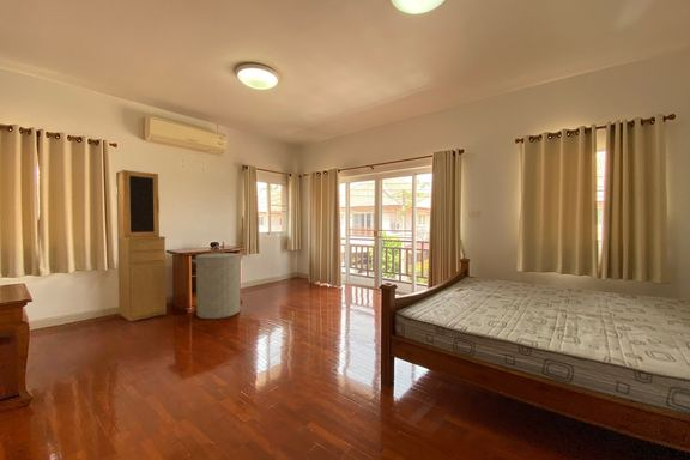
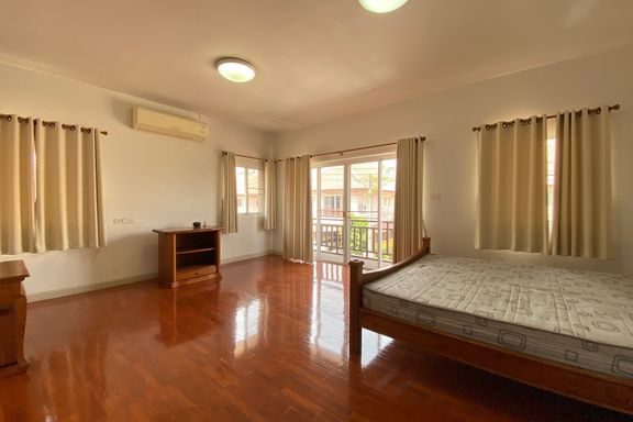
- cupboard [115,169,168,322]
- laundry hamper [190,244,243,320]
